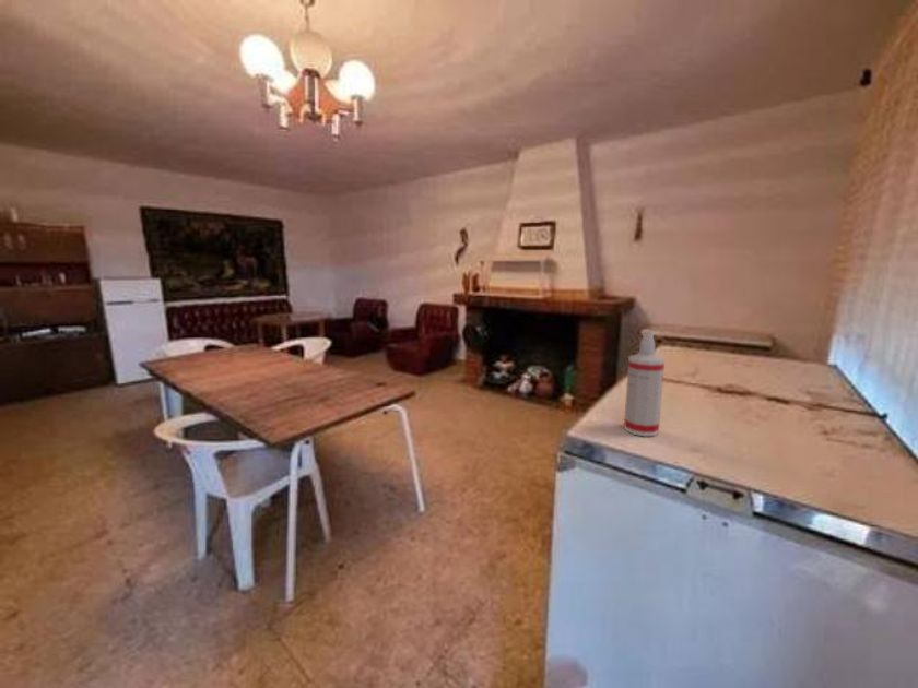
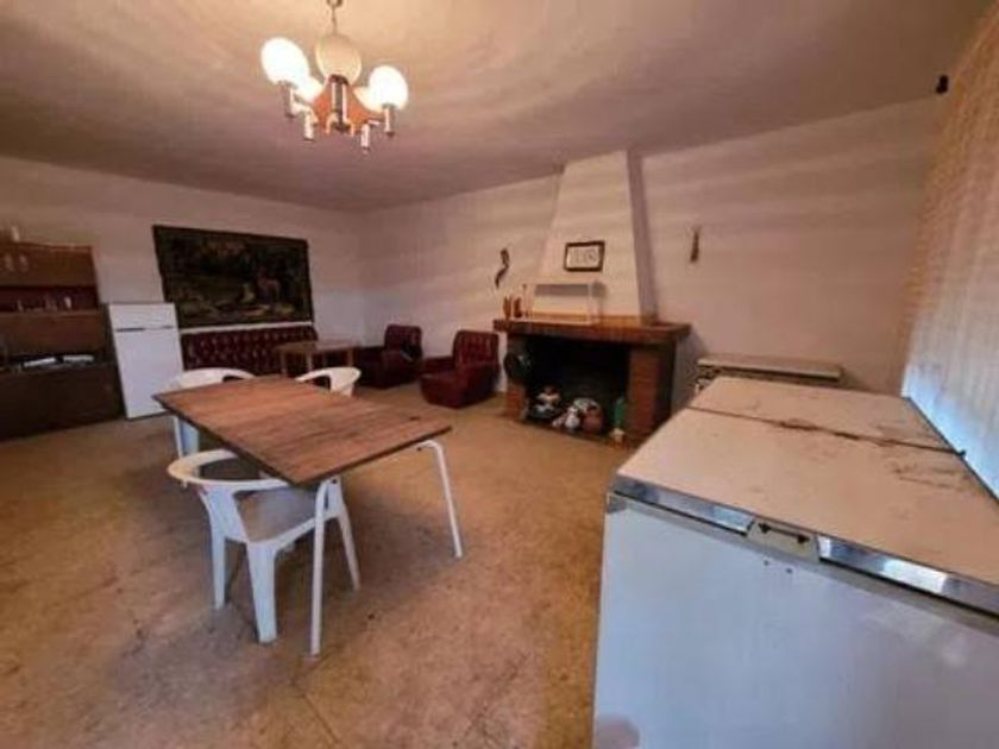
- spray bottle [623,329,666,437]
